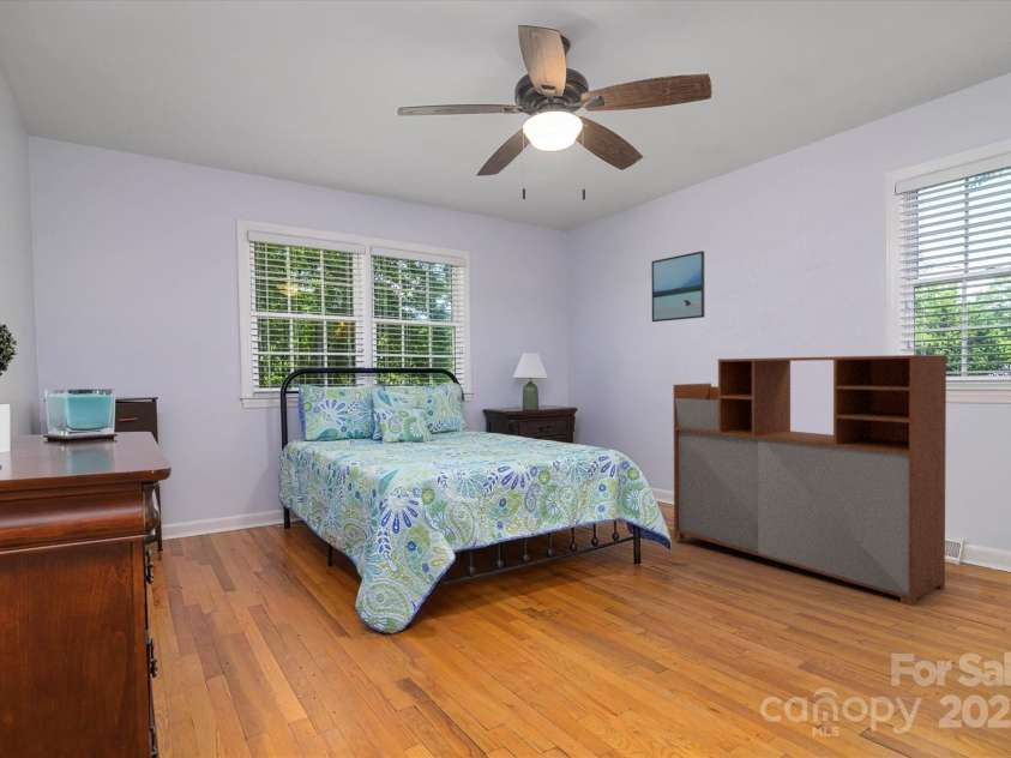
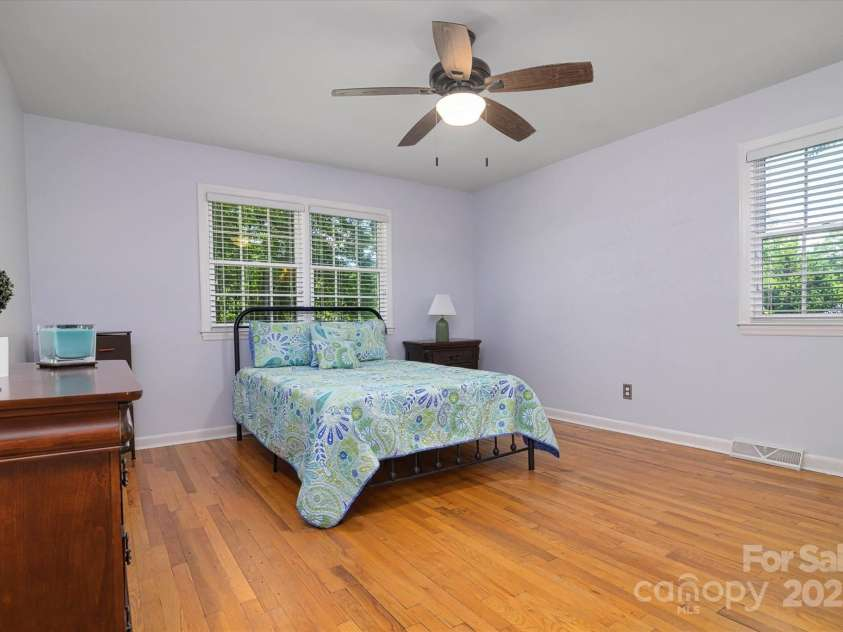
- storage cabinet [673,354,947,607]
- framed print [650,249,705,323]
